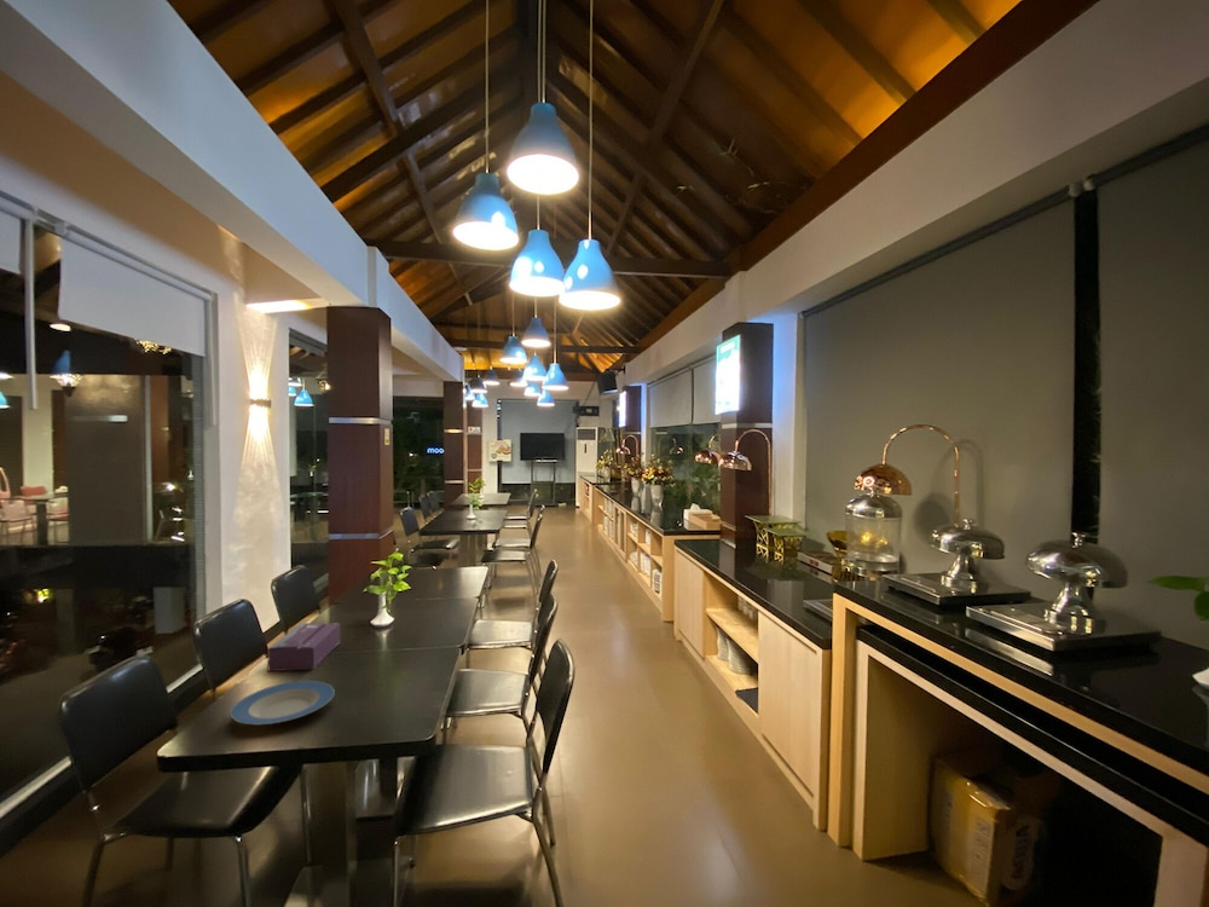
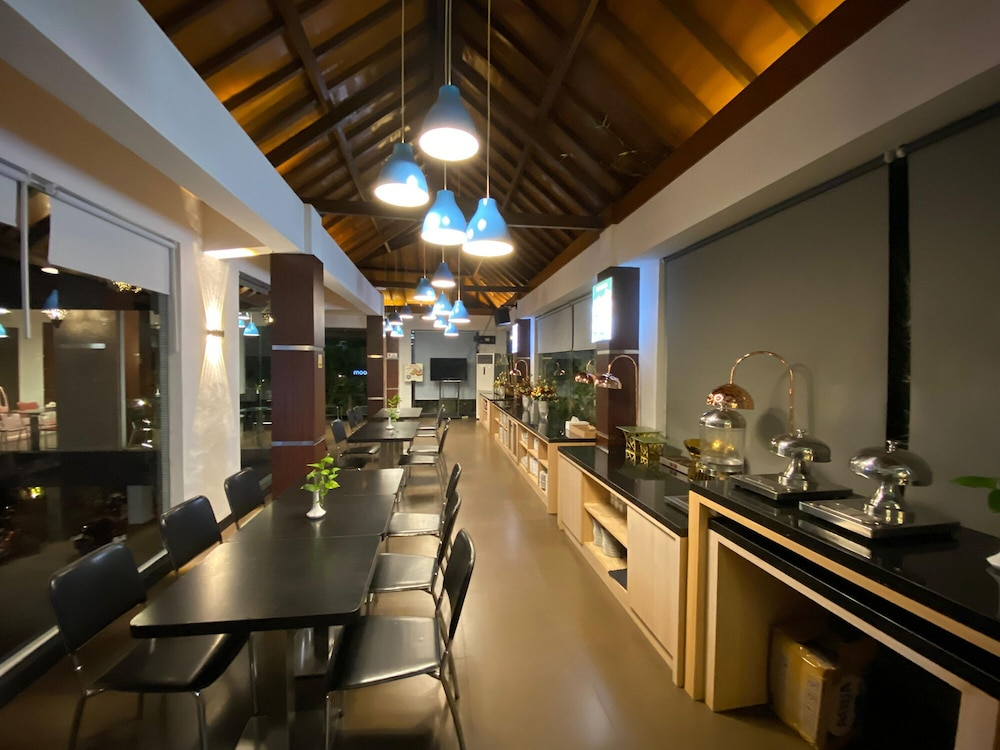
- tissue box [267,622,341,672]
- plate [229,680,336,726]
